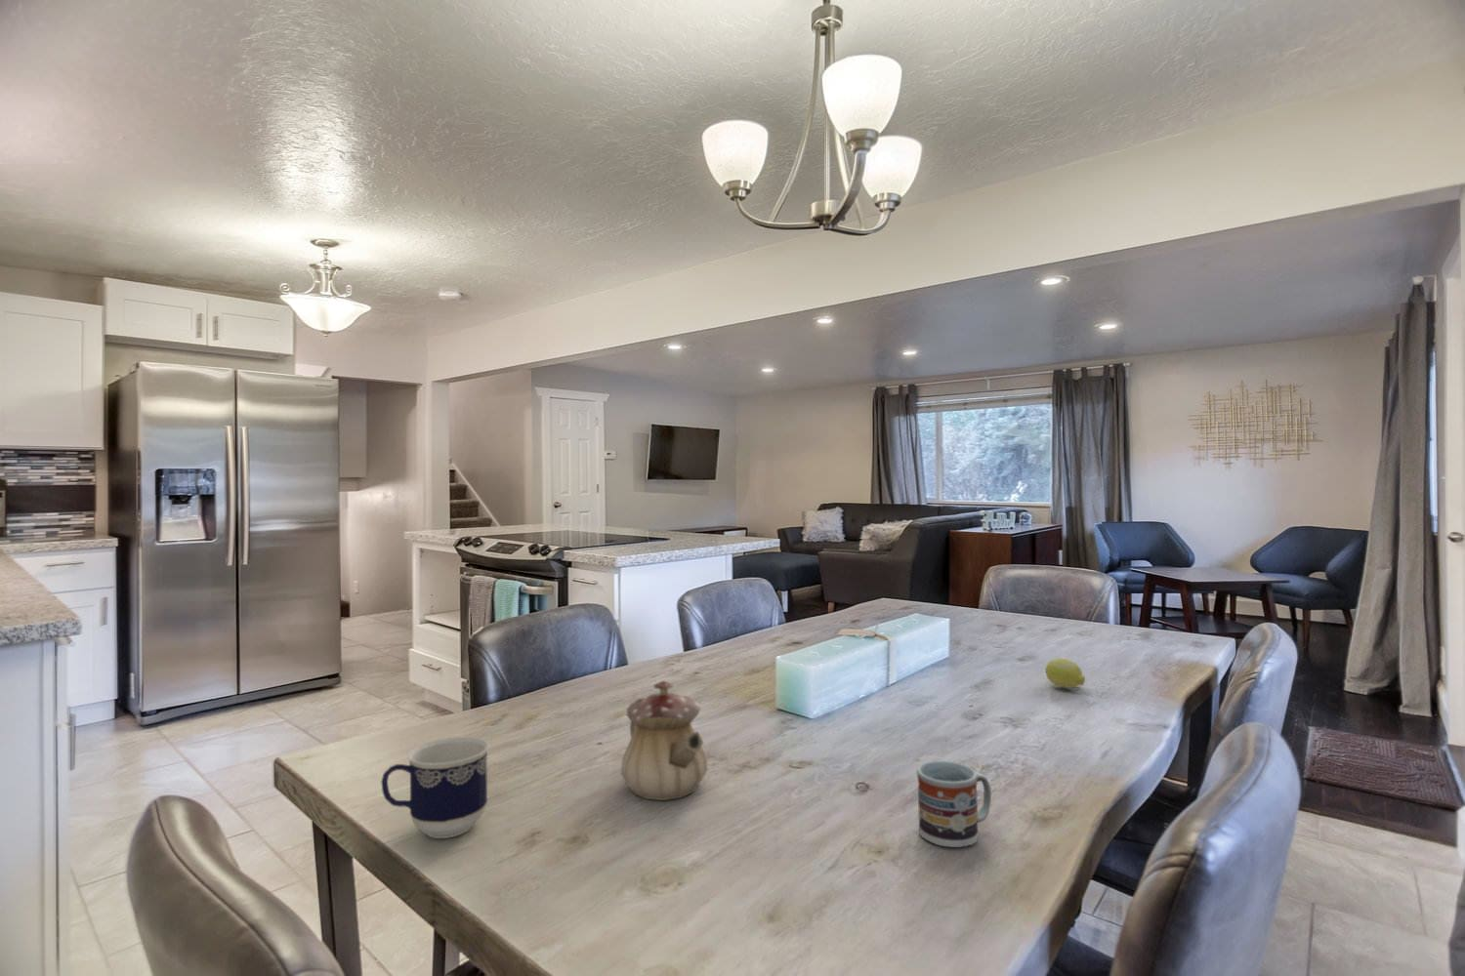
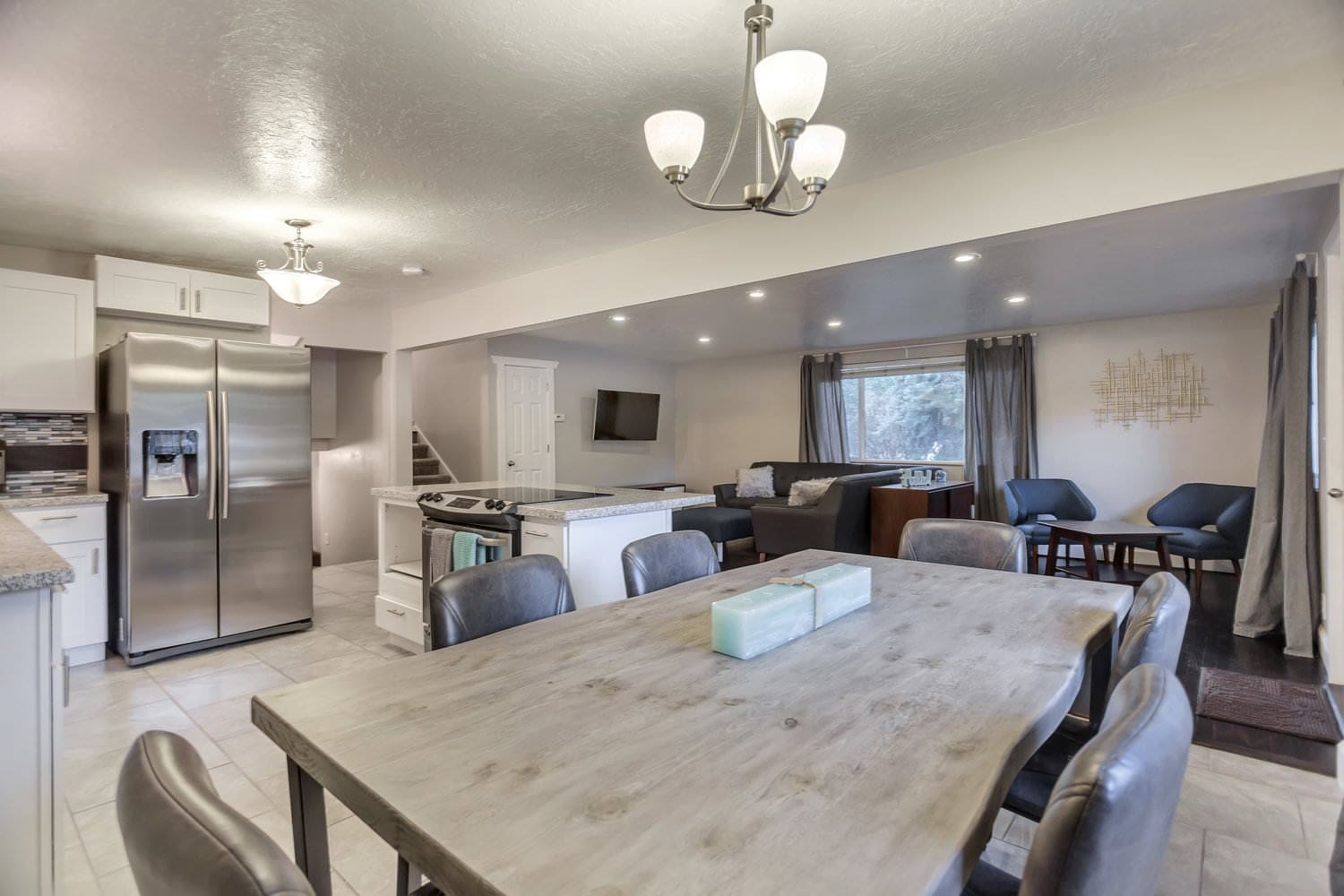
- fruit [1044,657,1086,690]
- cup [380,736,491,840]
- cup [916,760,992,849]
- teapot [620,680,709,802]
